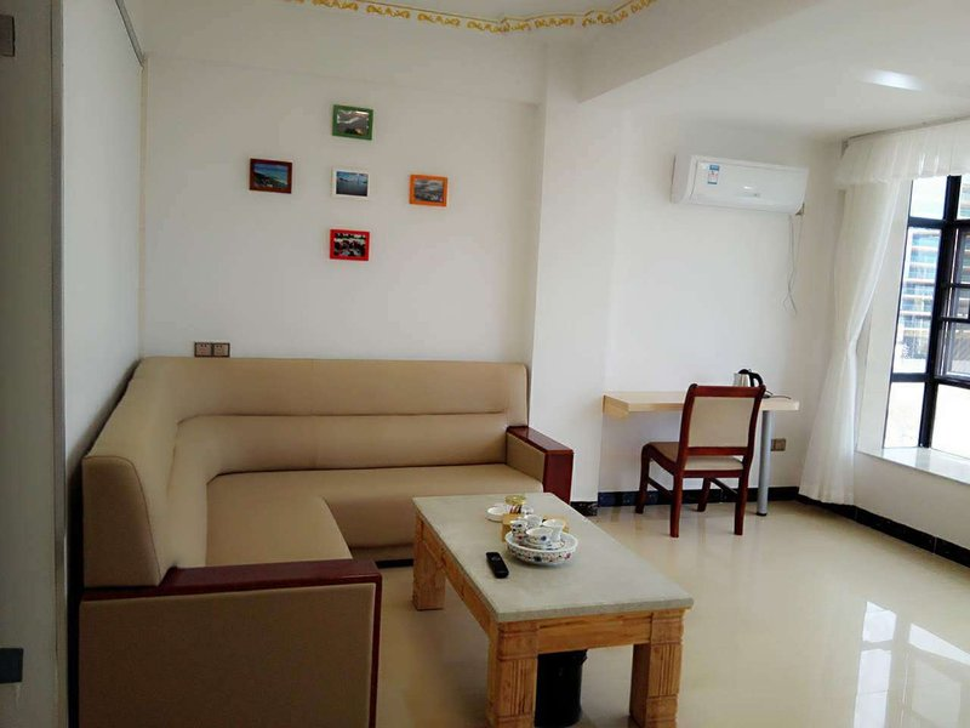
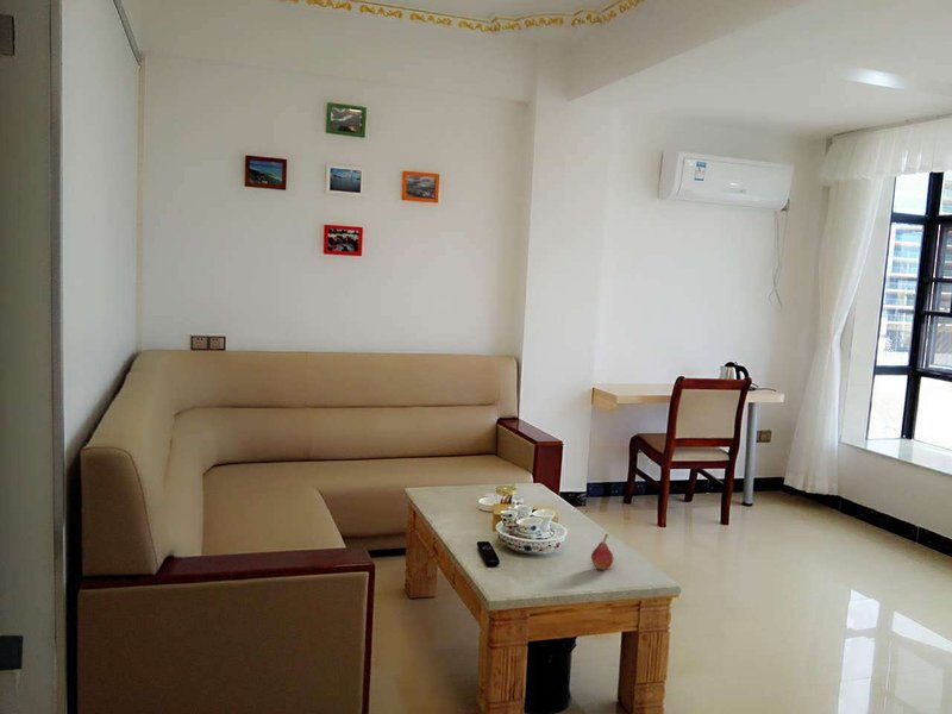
+ fruit [590,533,614,571]
